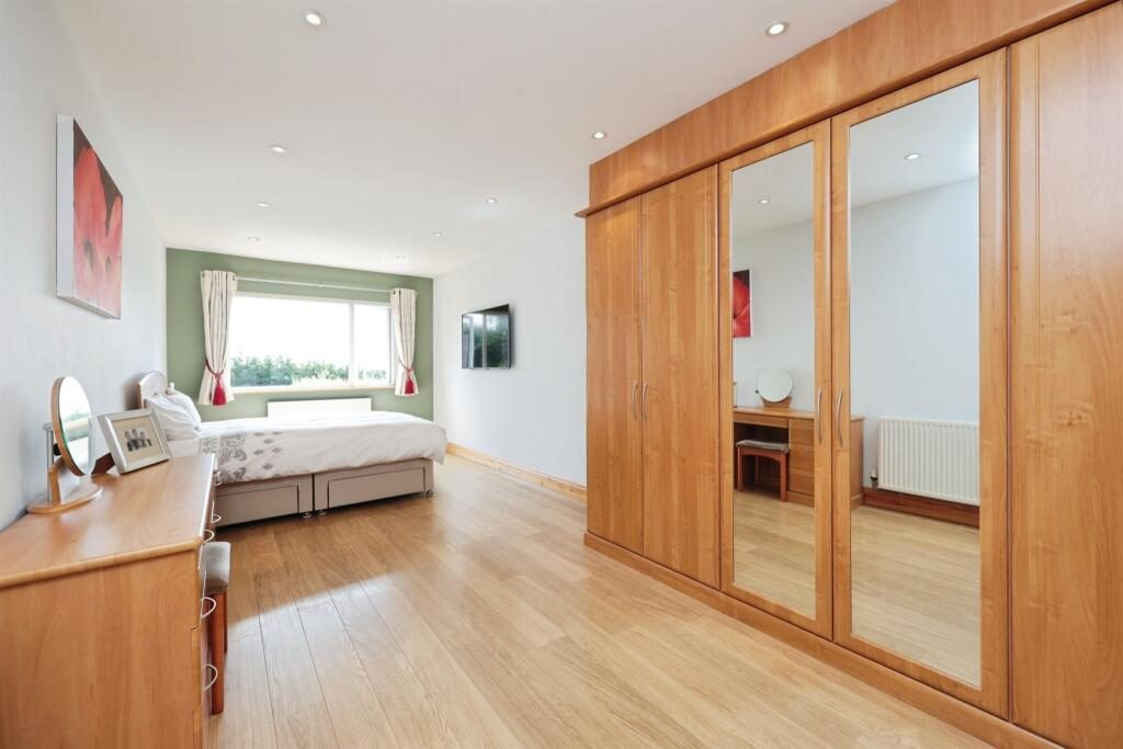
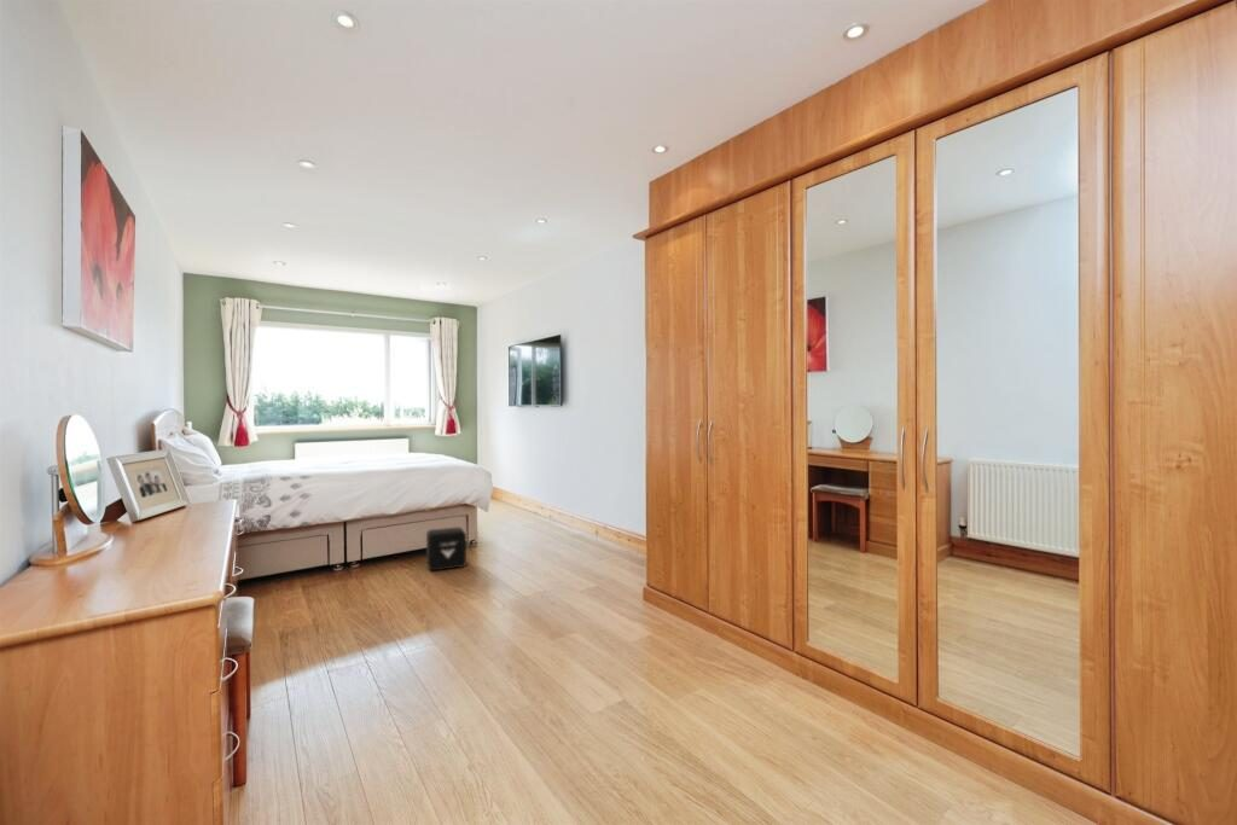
+ air purifier [425,525,467,573]
